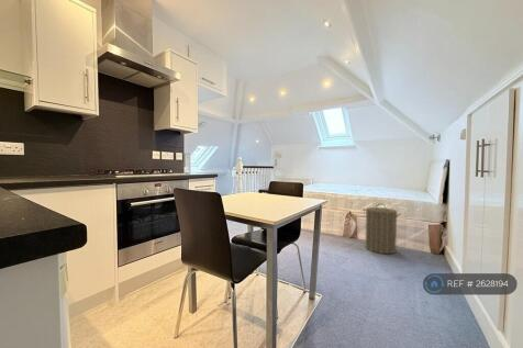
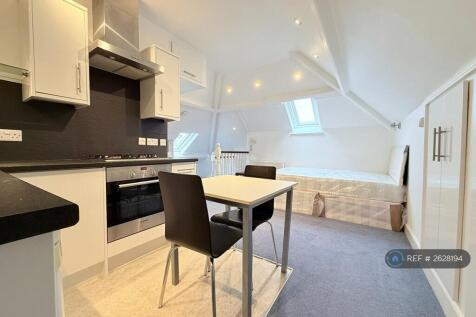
- laundry hamper [361,202,402,255]
